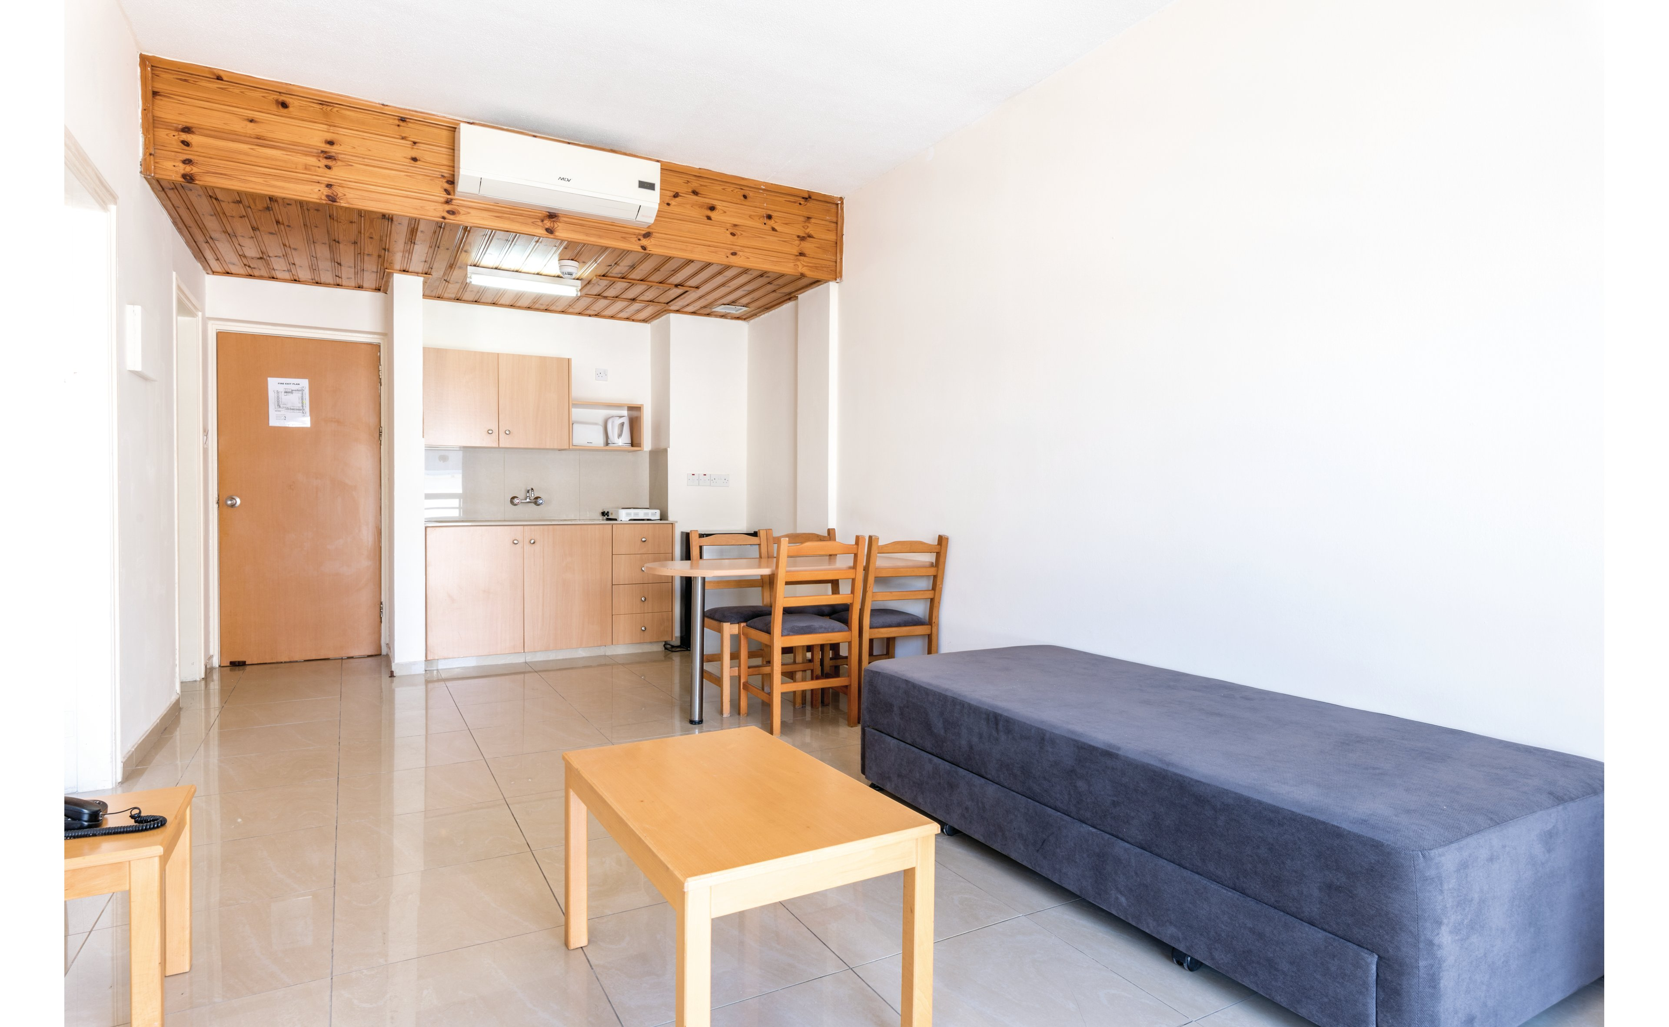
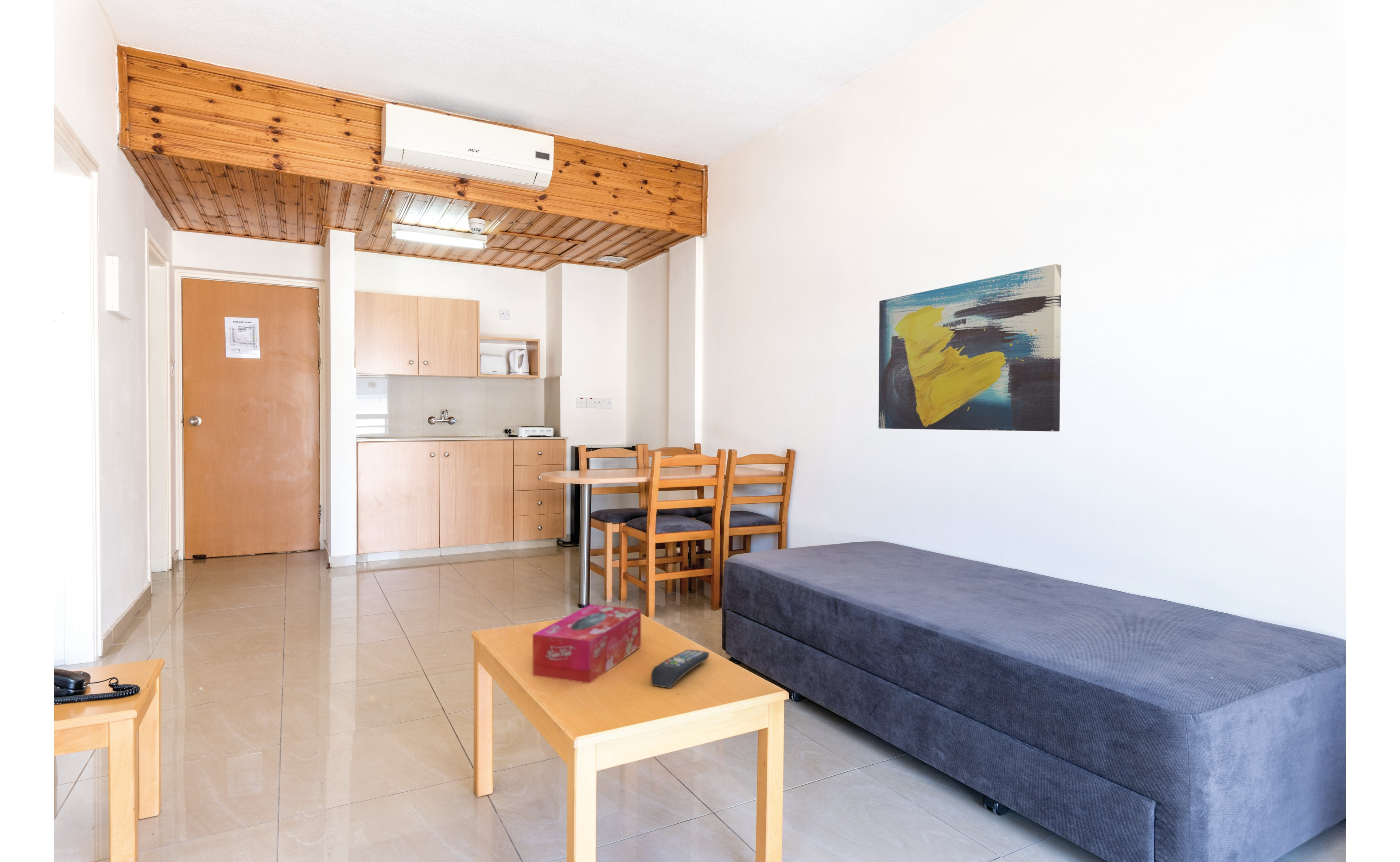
+ tissue box [532,604,641,684]
+ remote control [651,649,709,688]
+ wall art [878,264,1062,432]
